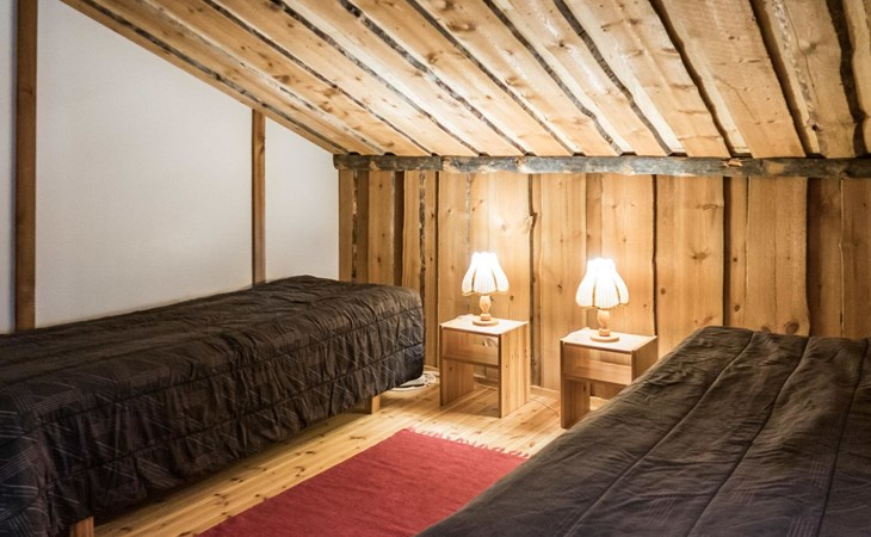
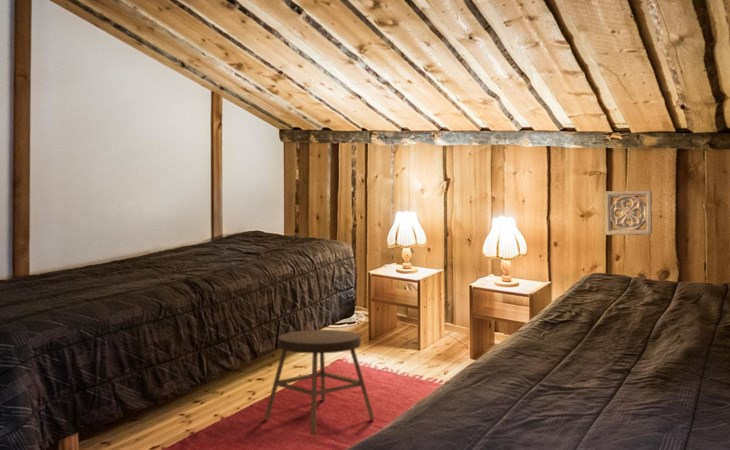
+ stool [264,329,375,436]
+ wall ornament [604,189,653,236]
